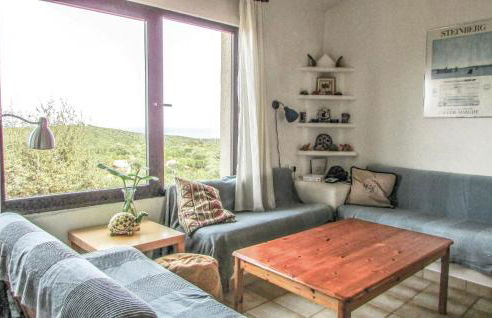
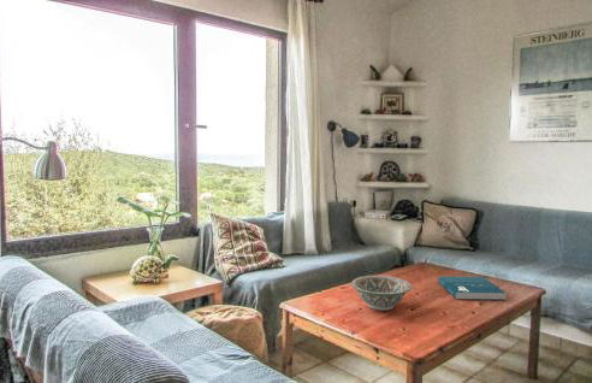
+ decorative bowl [350,275,413,312]
+ book [437,276,507,301]
